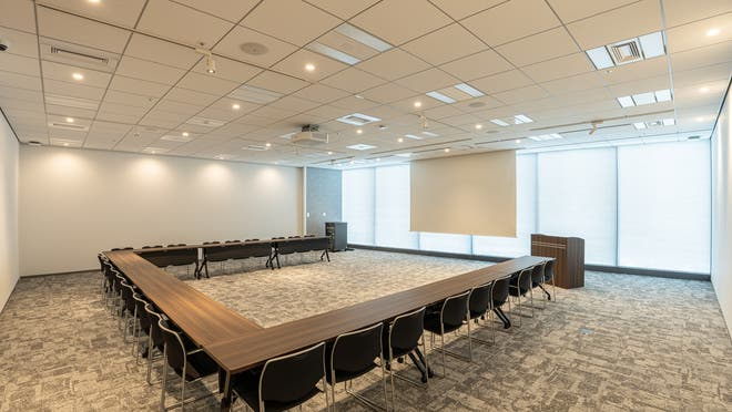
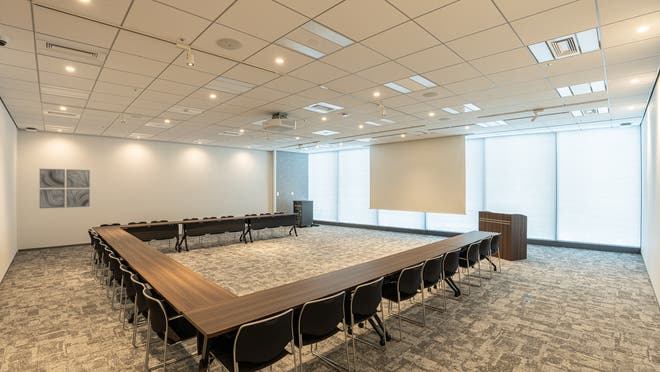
+ wall art [39,168,91,209]
